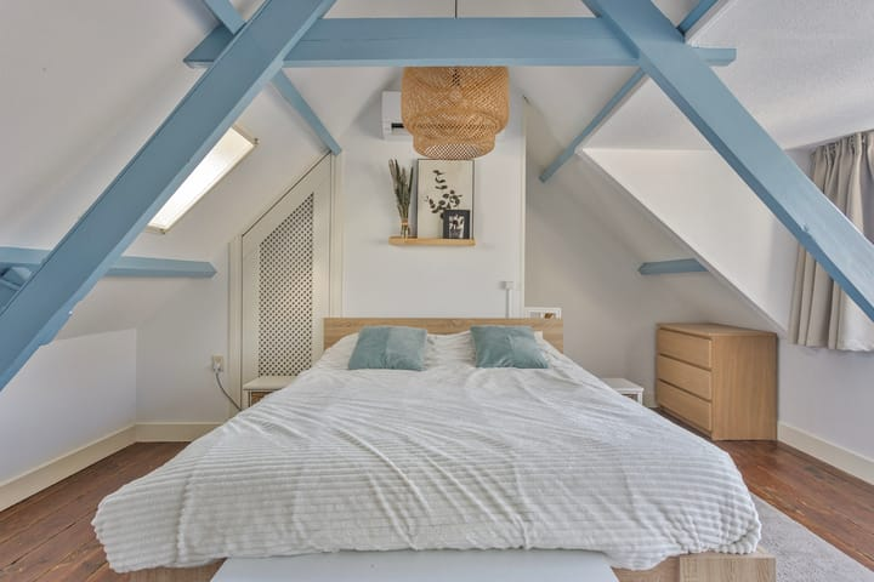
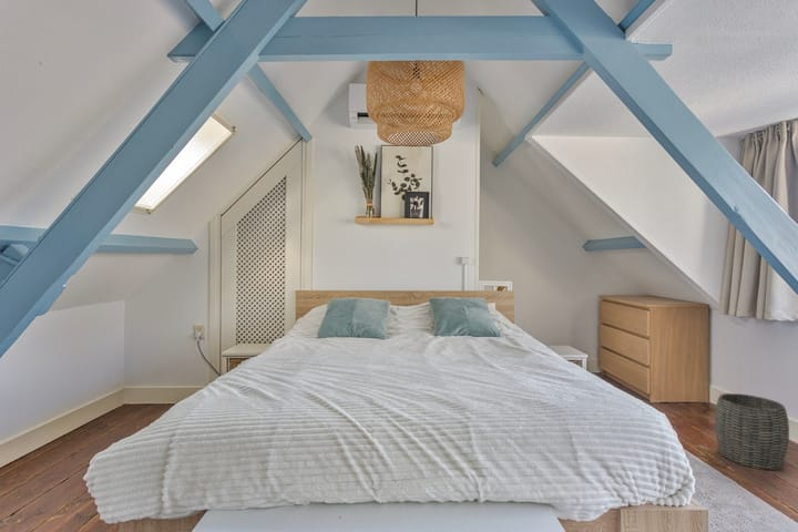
+ woven basket [714,392,790,471]
